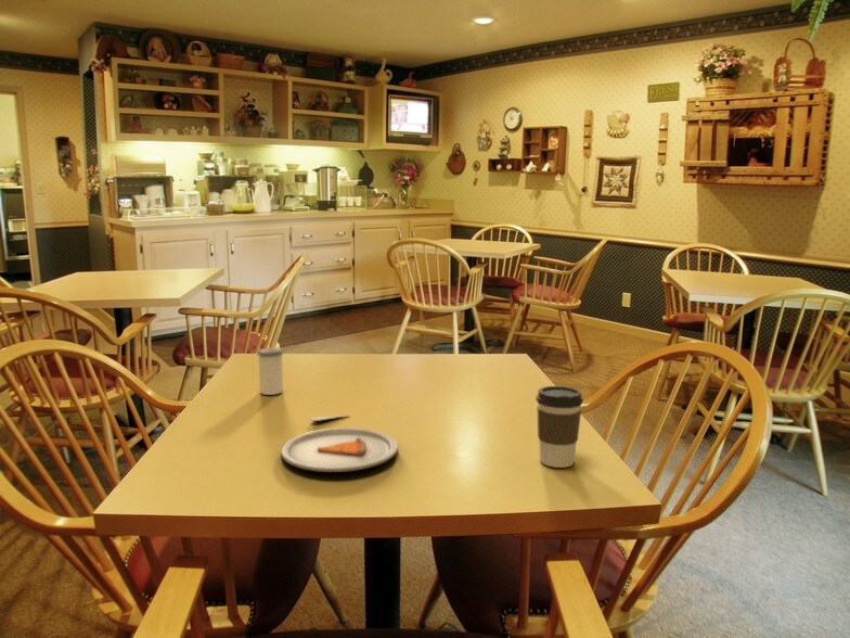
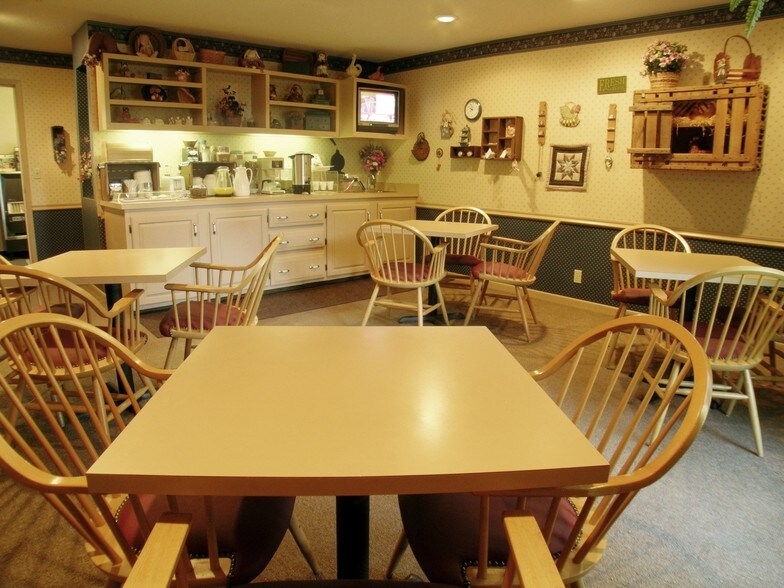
- salt shaker [256,347,284,396]
- coffee cup [535,385,584,469]
- dinner plate [280,414,399,473]
